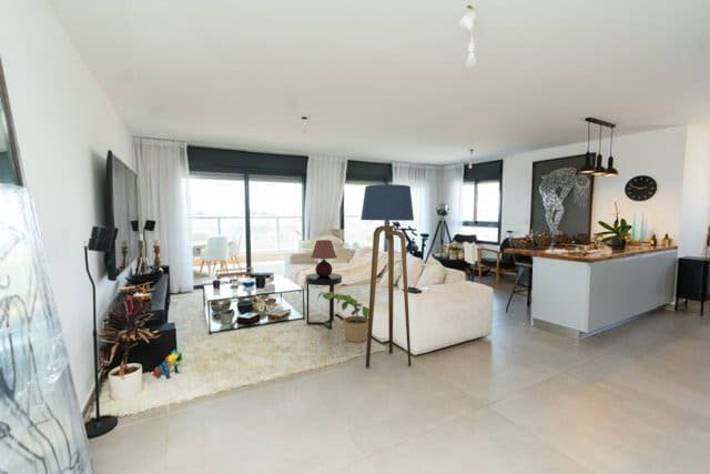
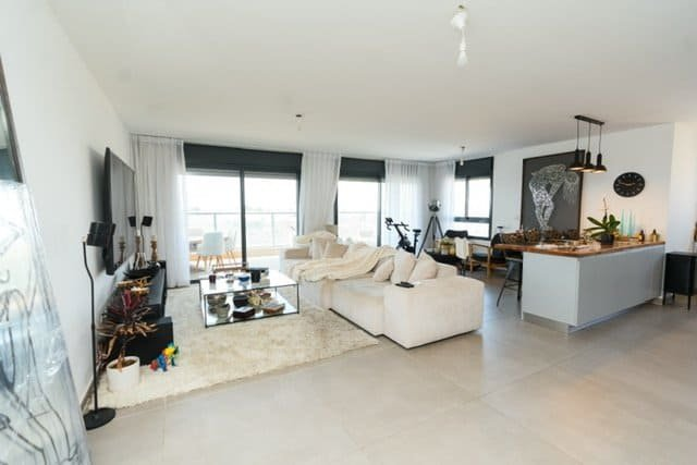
- side table [305,272,343,330]
- floor lamp [359,183,415,369]
- table lamp [310,239,338,276]
- potted plant [316,291,369,343]
